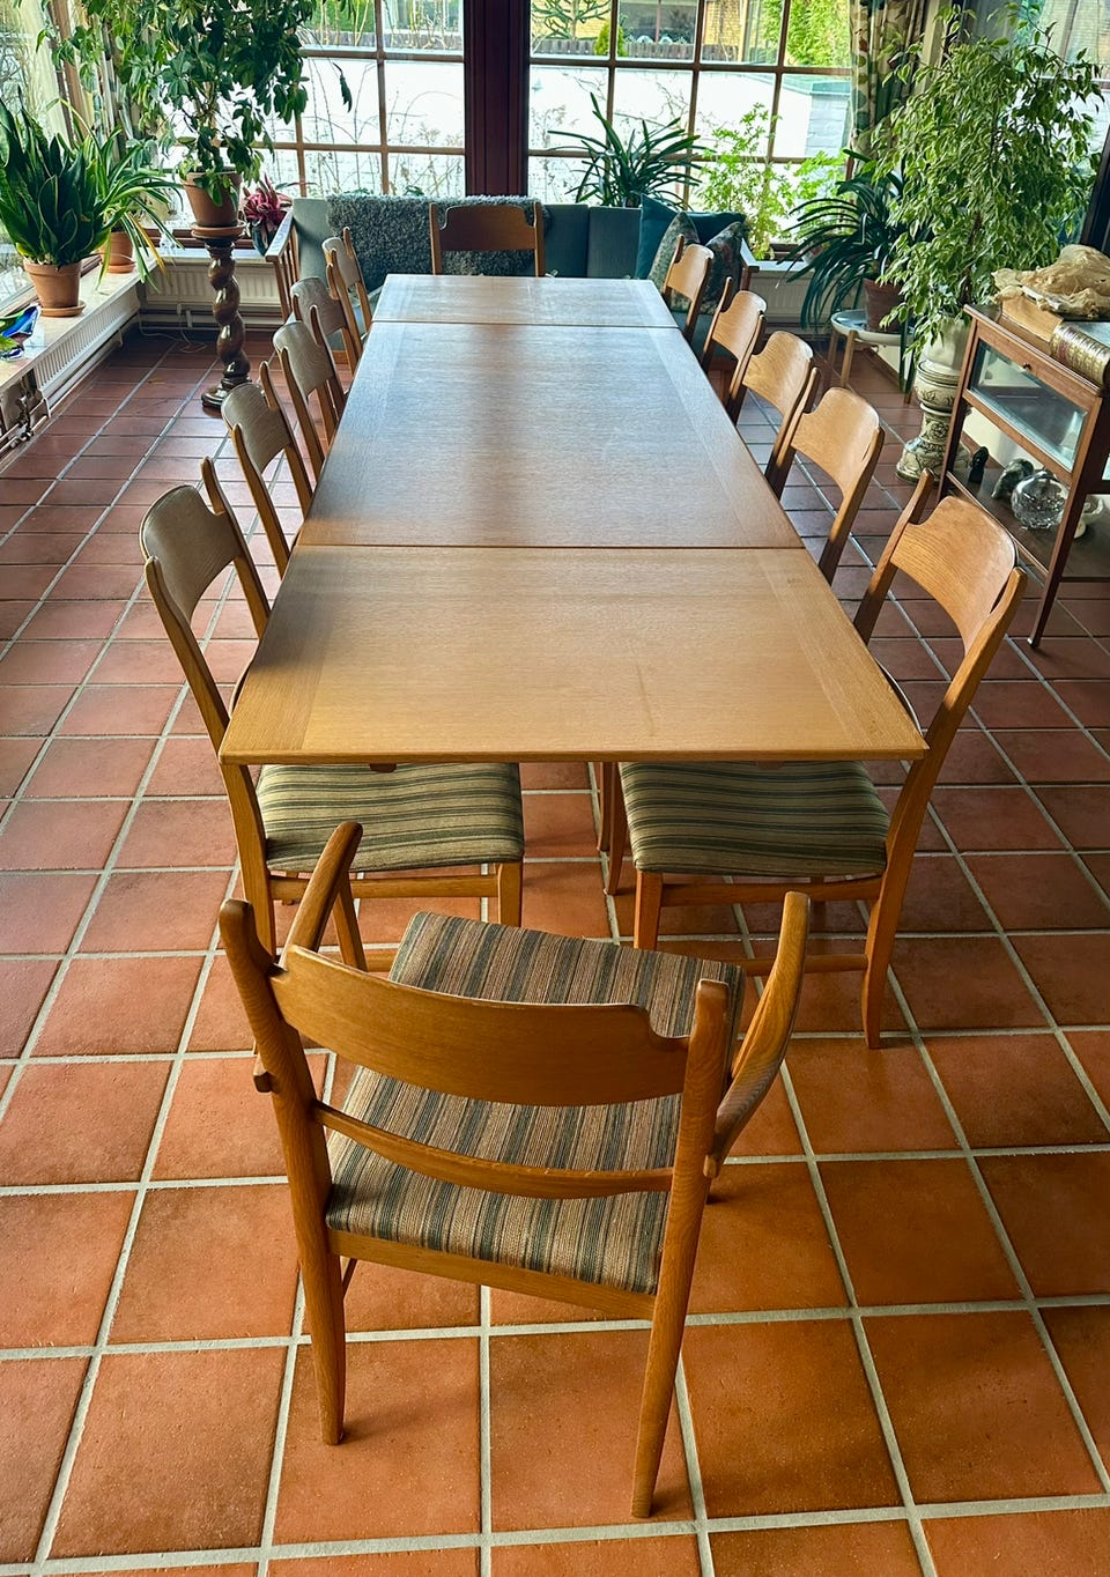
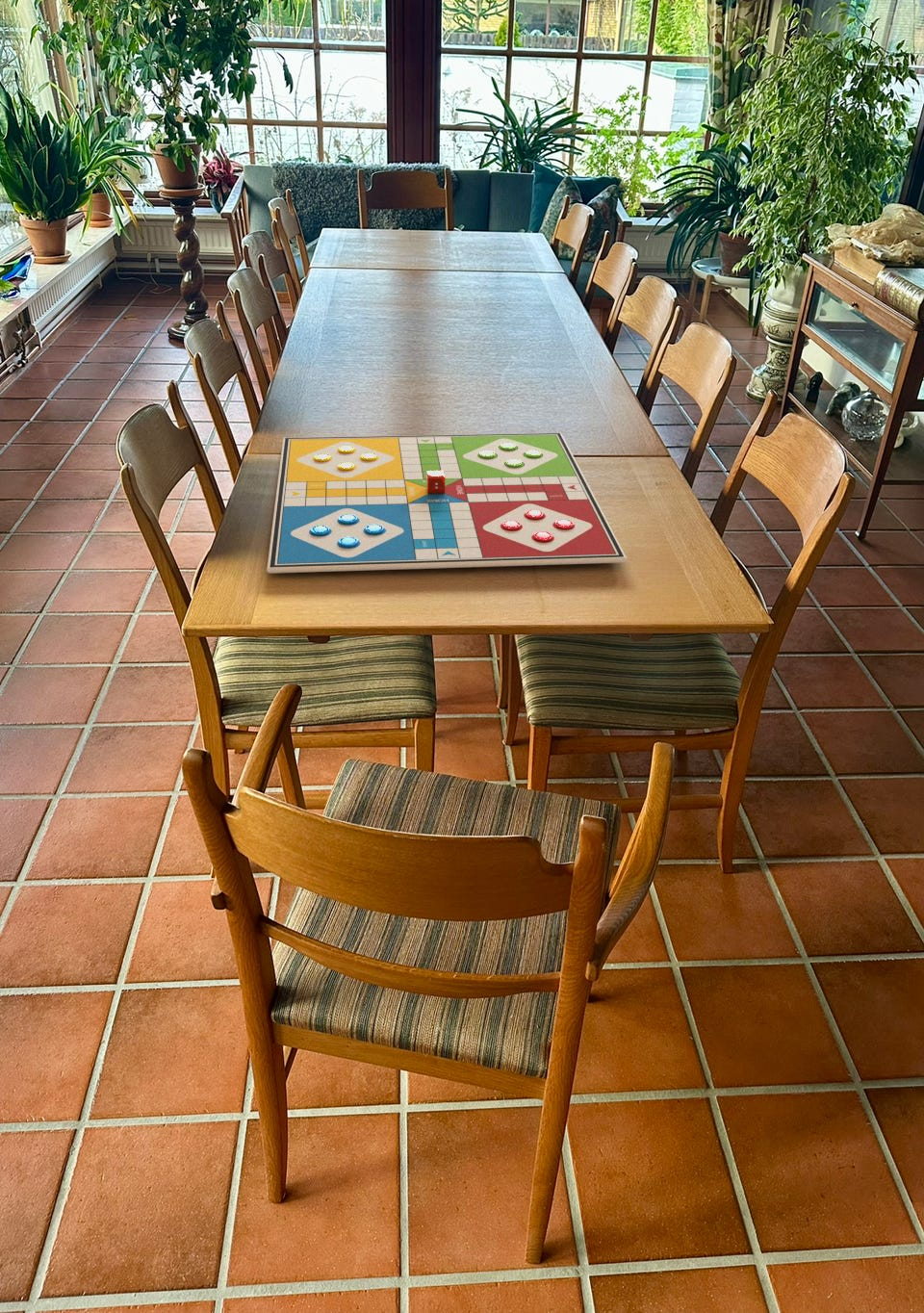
+ gameboard [266,432,628,574]
